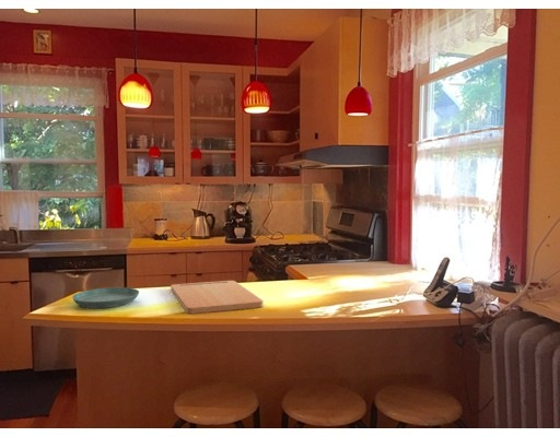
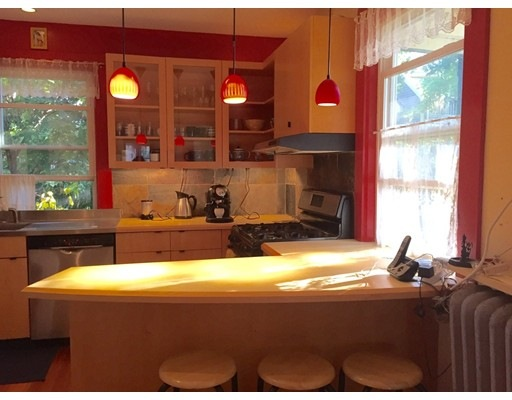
- saucer [71,286,140,309]
- cutting board [170,280,264,315]
